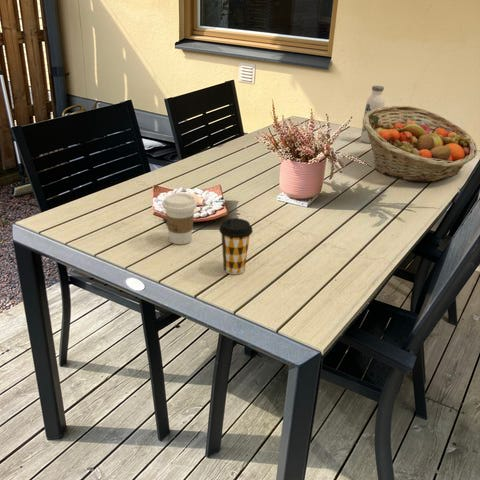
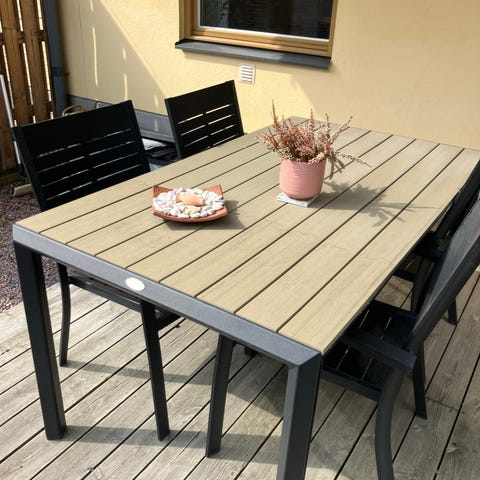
- coffee cup [218,217,254,275]
- fruit basket [362,105,478,183]
- coffee cup [162,192,198,245]
- water bottle [360,85,386,144]
